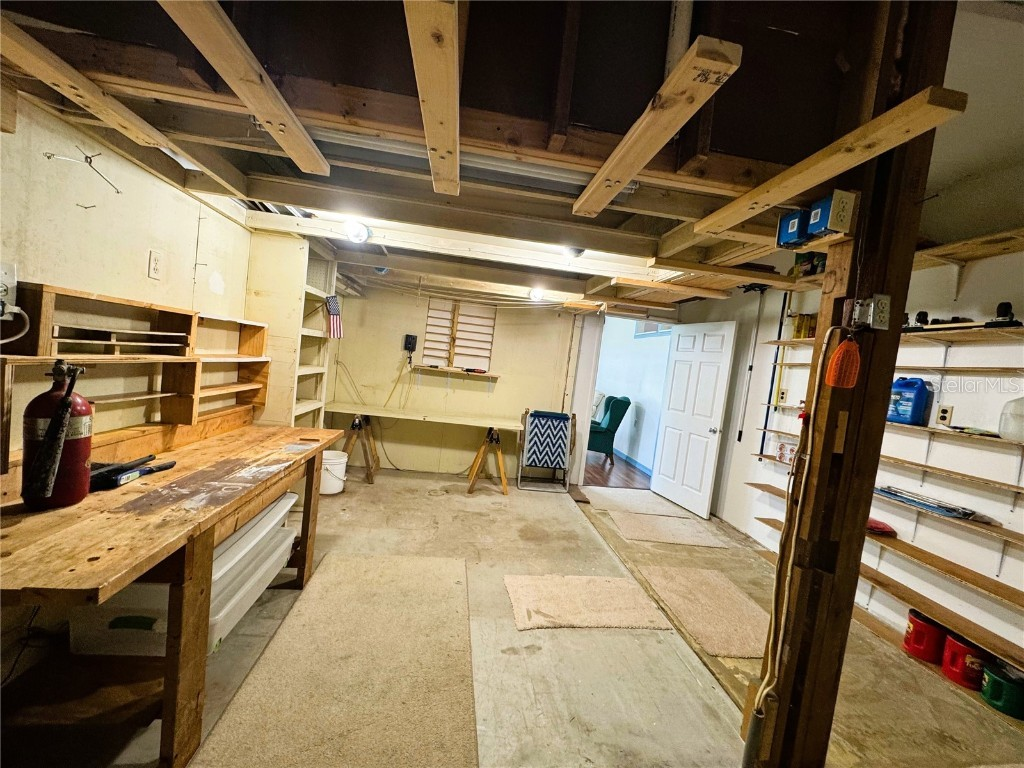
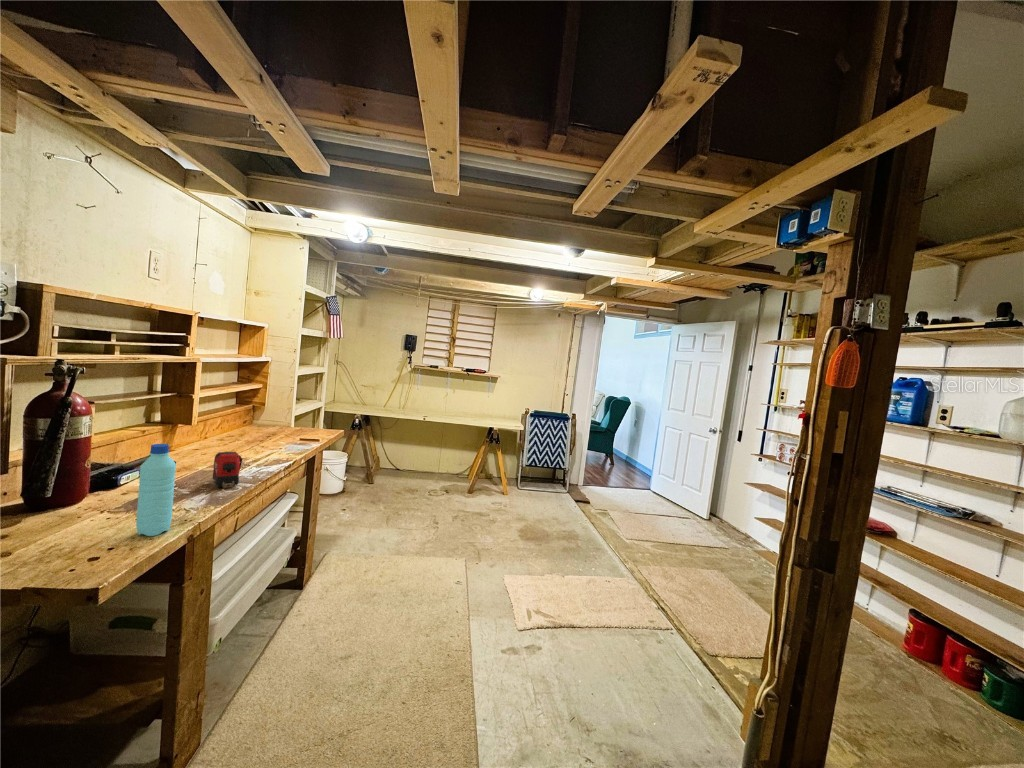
+ tape measure [212,451,243,489]
+ water bottle [135,443,177,537]
